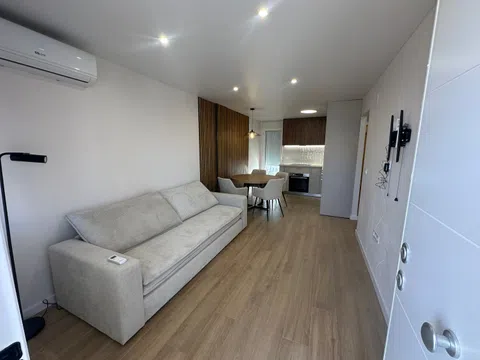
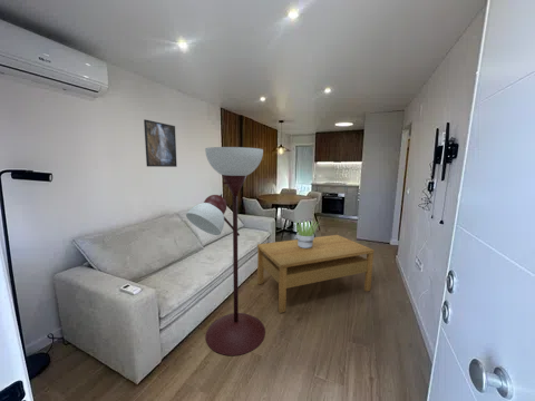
+ floor lamp [185,146,266,356]
+ potted plant [294,219,319,248]
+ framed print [143,118,178,168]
+ coffee table [256,234,376,314]
